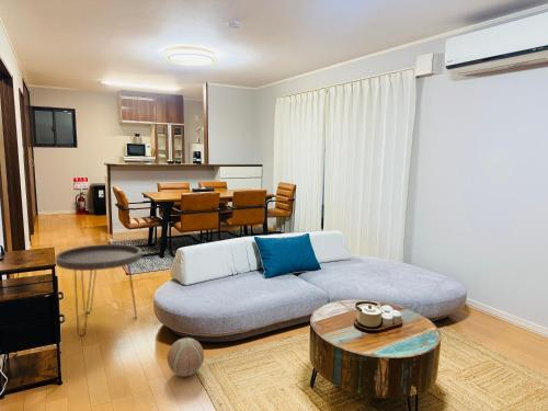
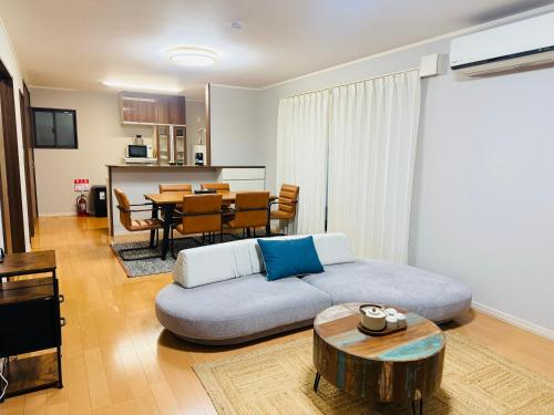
- ball [167,336,205,377]
- side table [55,243,142,338]
